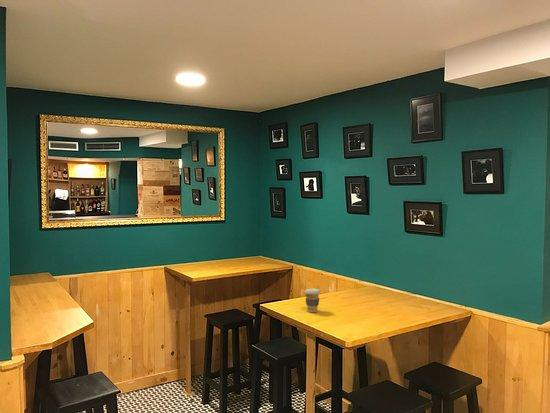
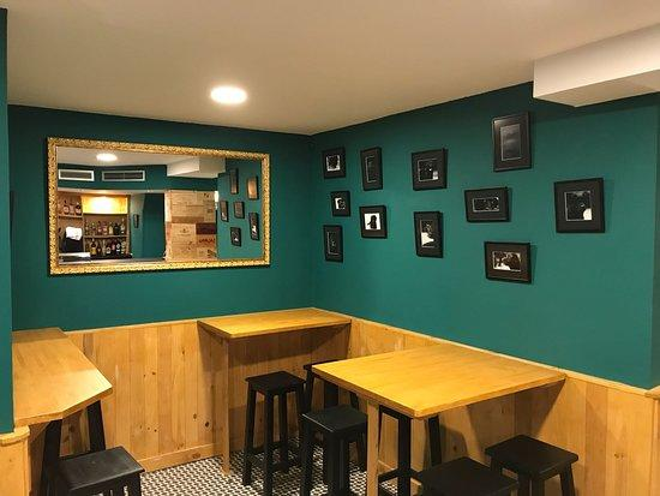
- coffee cup [303,288,321,313]
